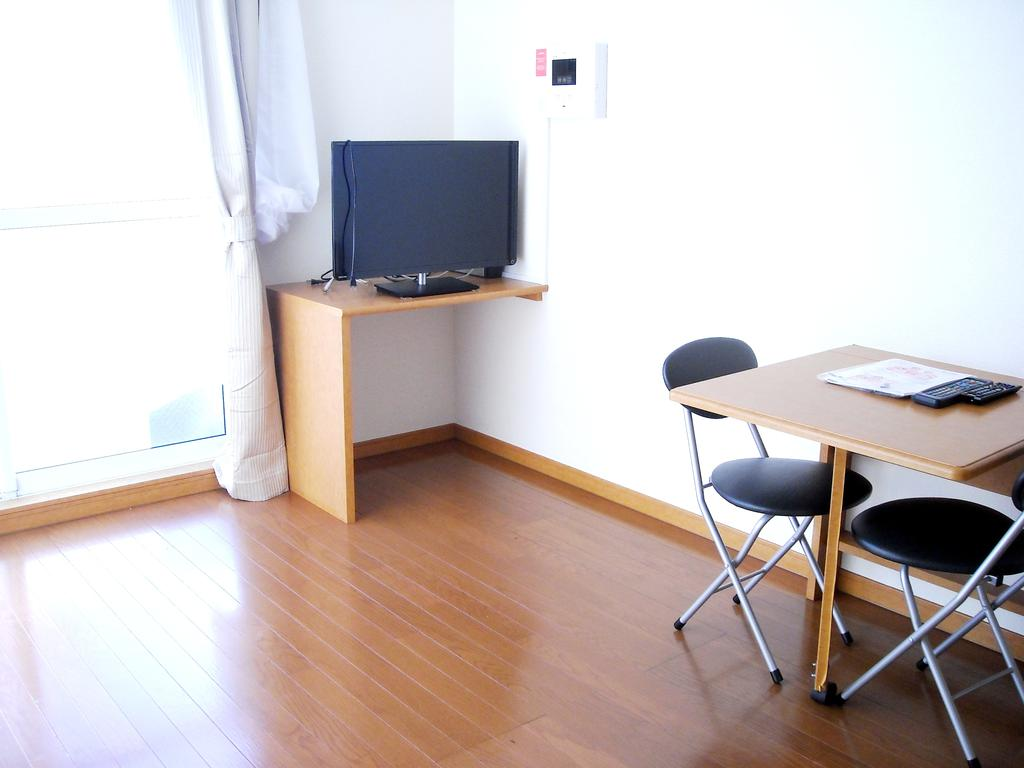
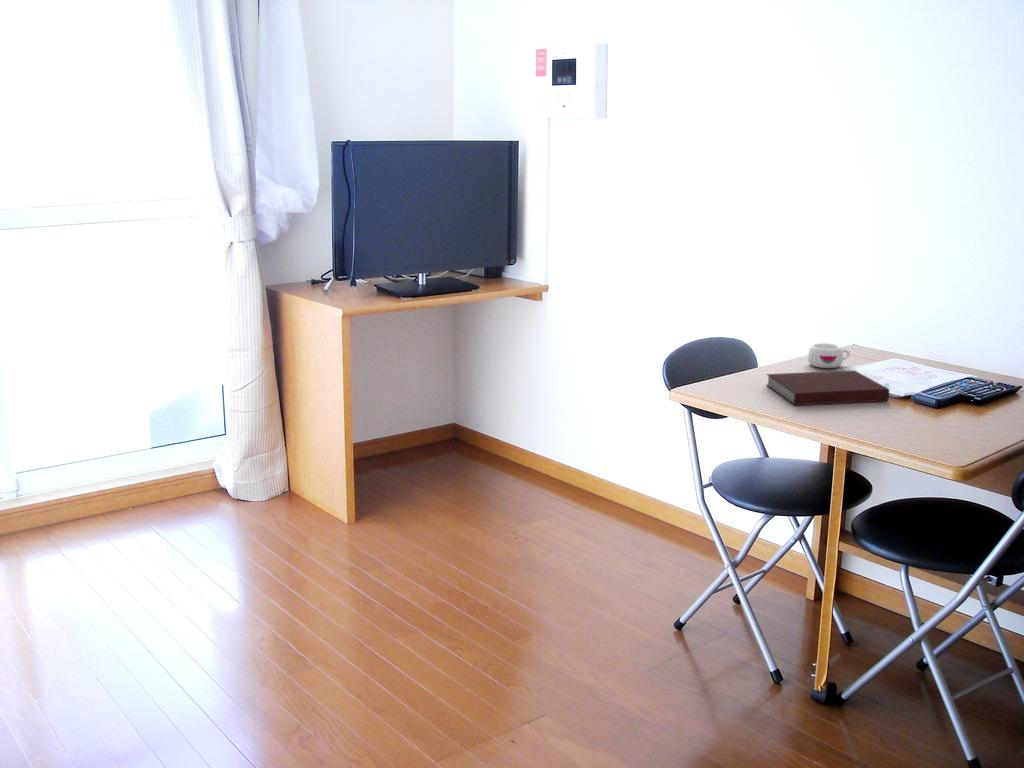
+ notebook [765,369,890,406]
+ mug [807,342,851,369]
